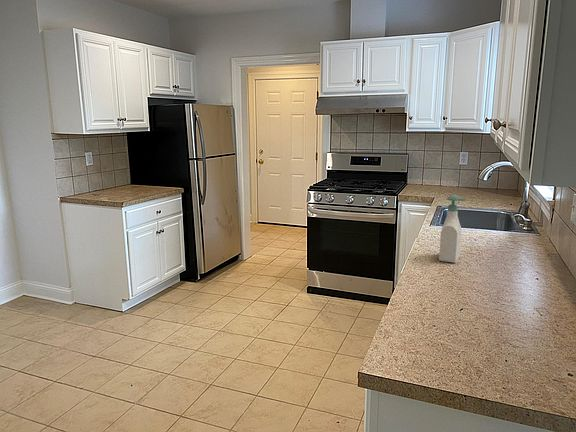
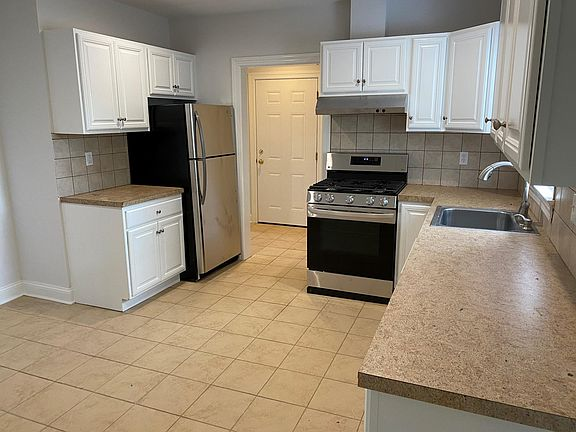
- soap bottle [438,194,467,264]
